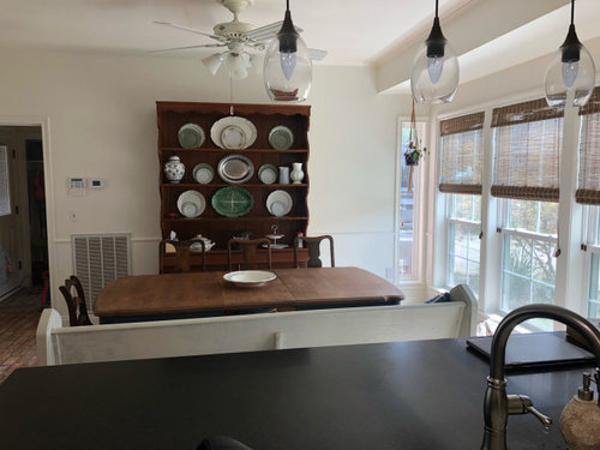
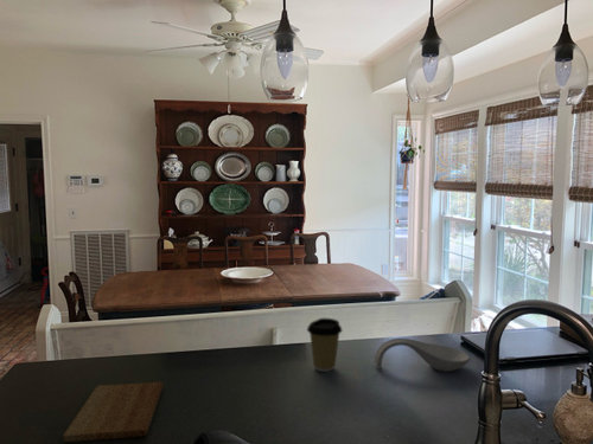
+ spoon rest [374,336,471,373]
+ coffee cup [306,317,344,373]
+ cutting board [62,381,164,443]
